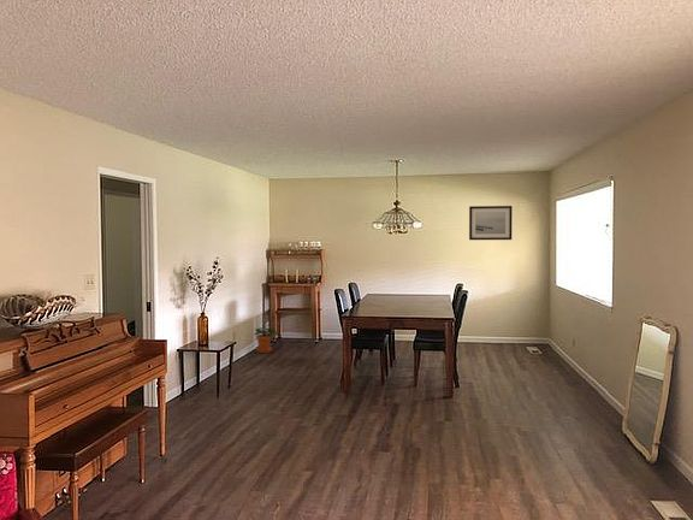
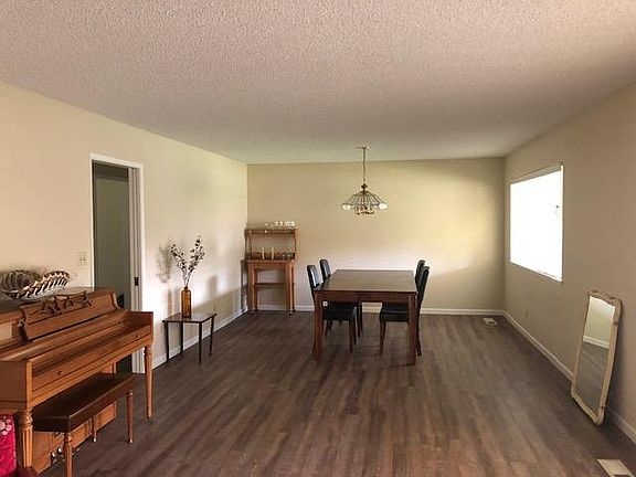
- potted plant [254,326,279,354]
- wall art [468,205,514,241]
